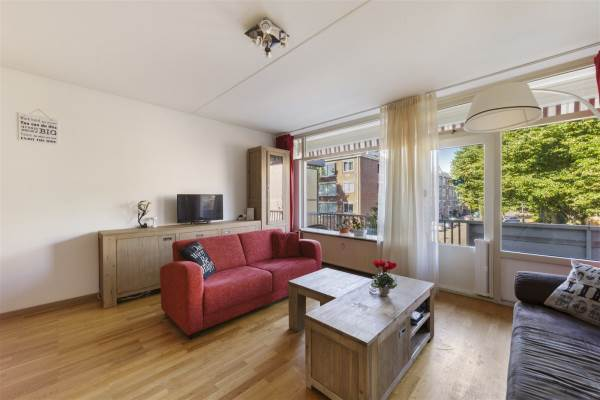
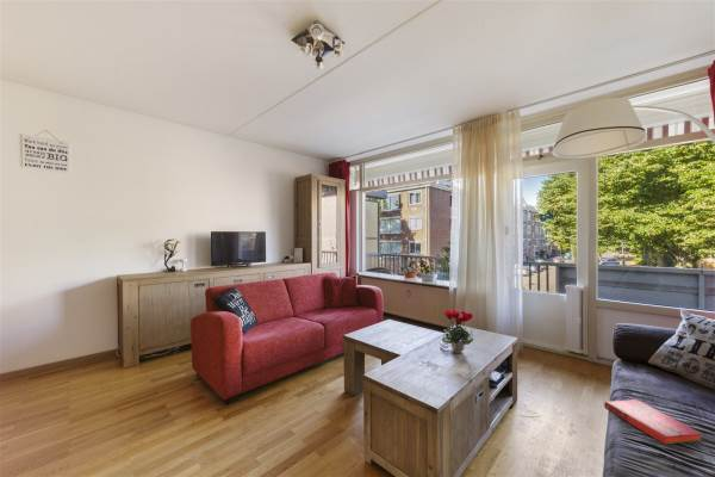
+ hardback book [603,398,703,446]
